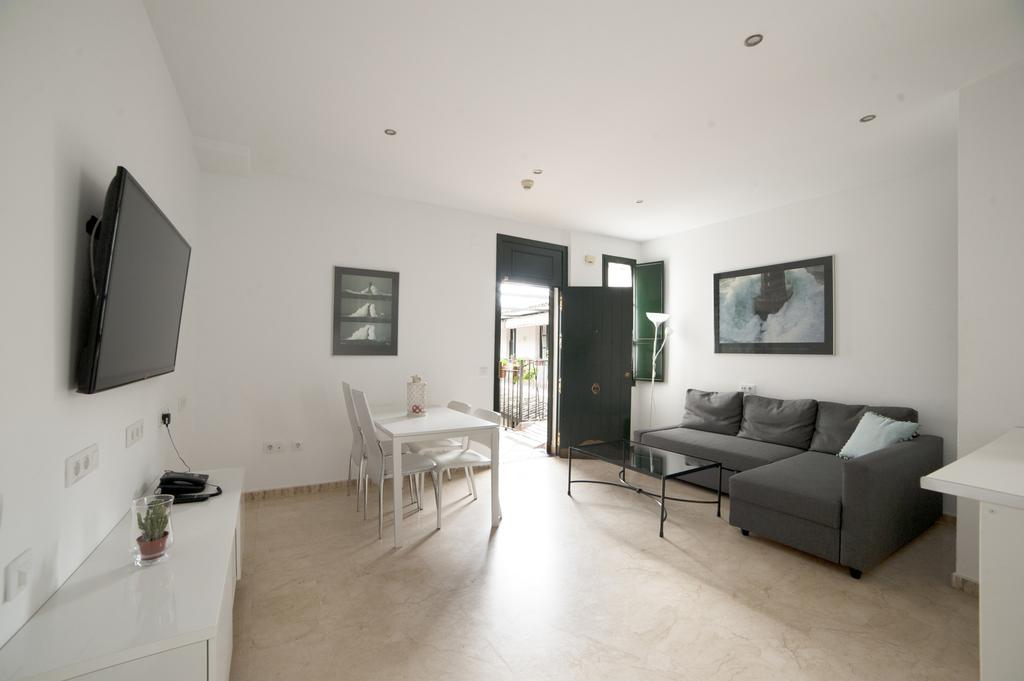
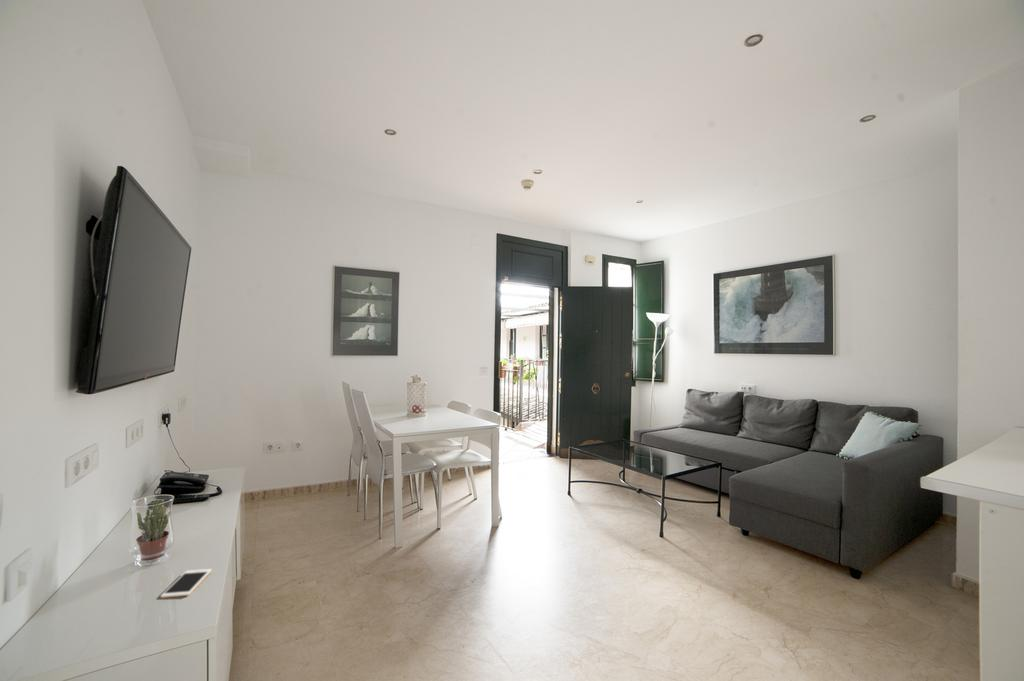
+ cell phone [160,568,213,599]
